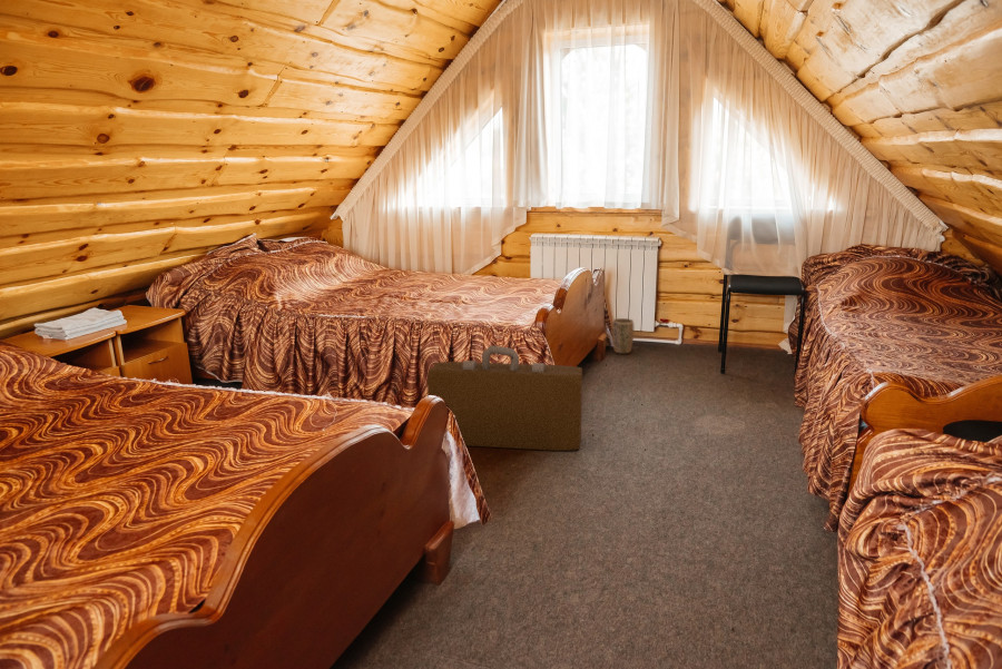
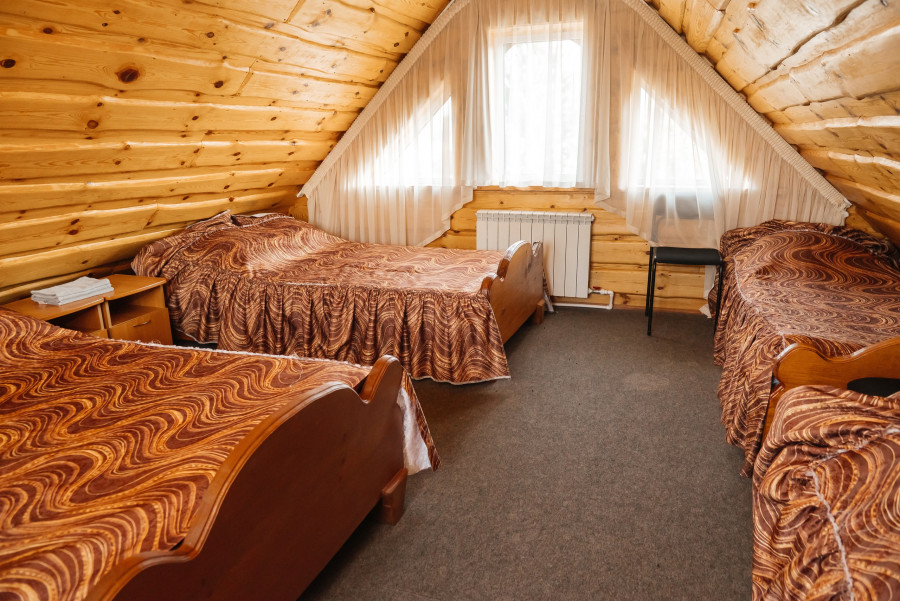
- plant pot [611,317,635,355]
- suitcase [426,345,583,452]
